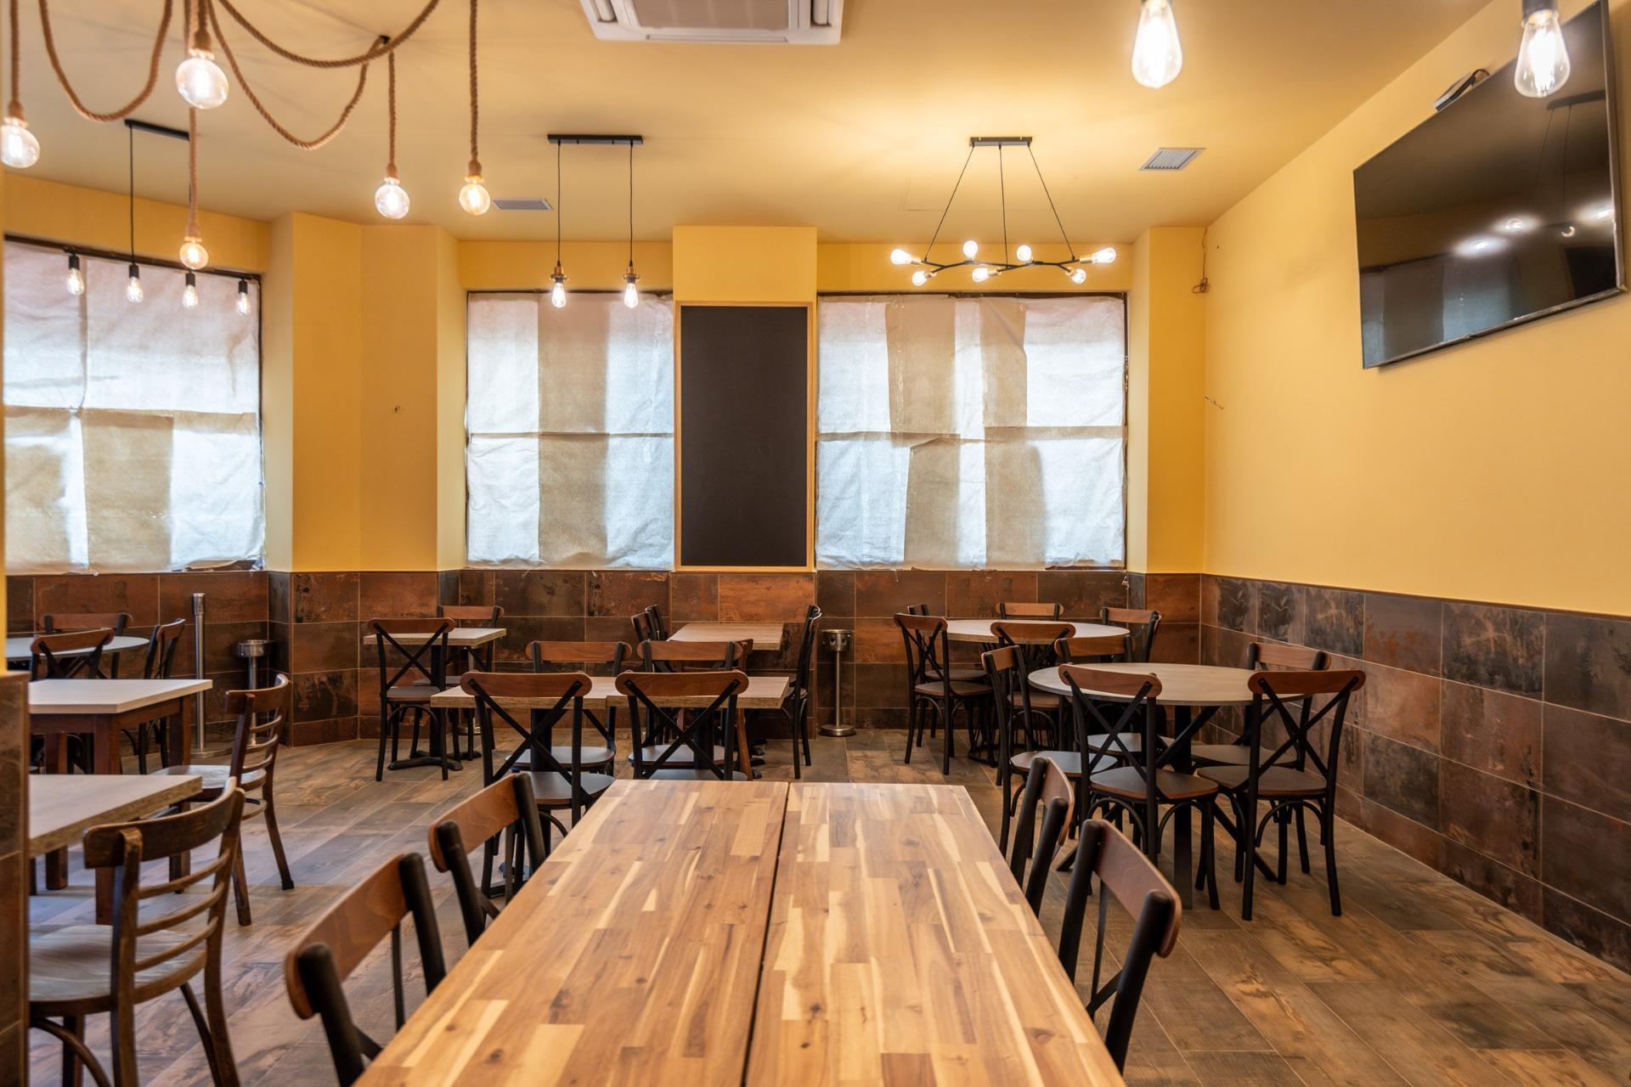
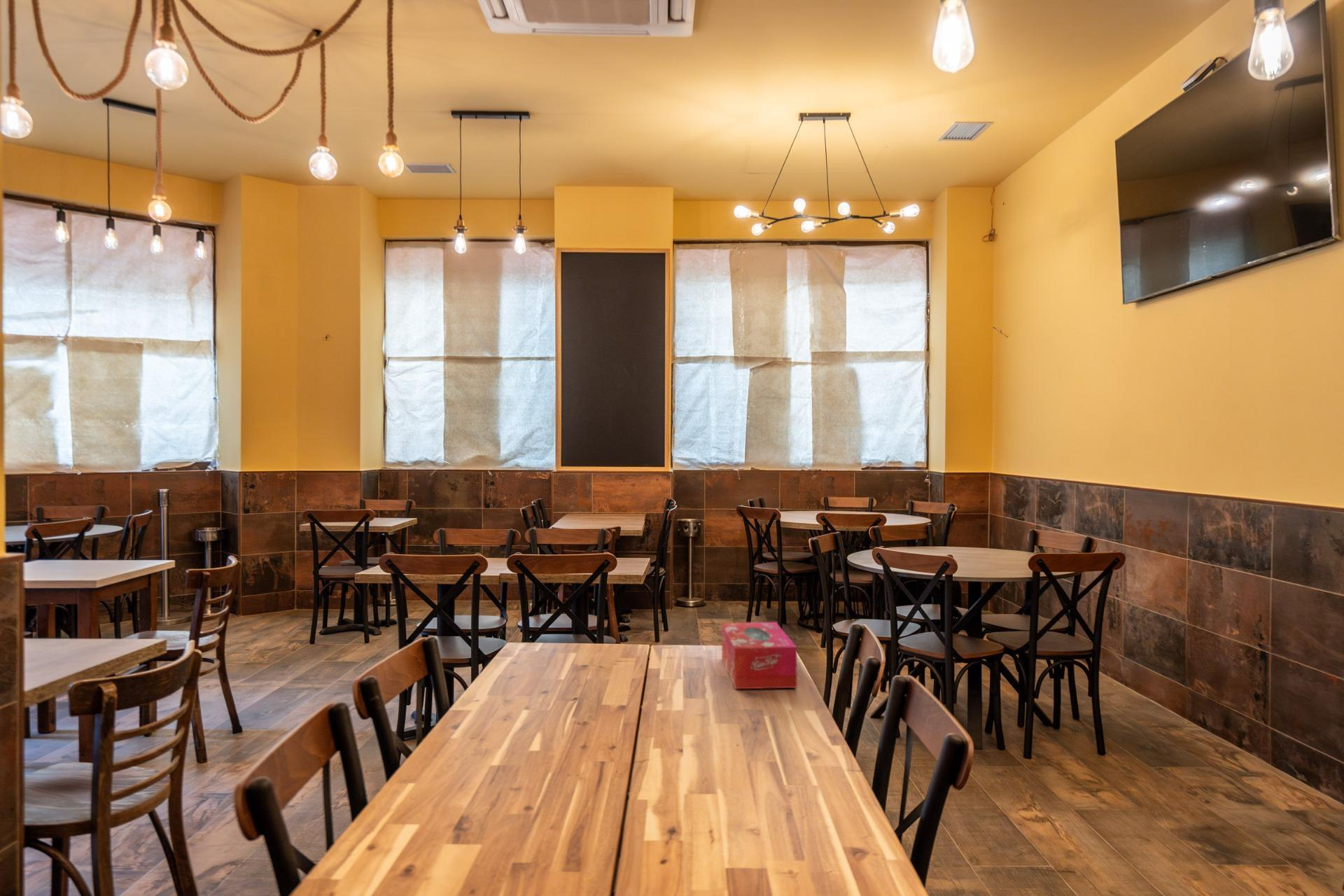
+ tissue box [721,622,798,689]
